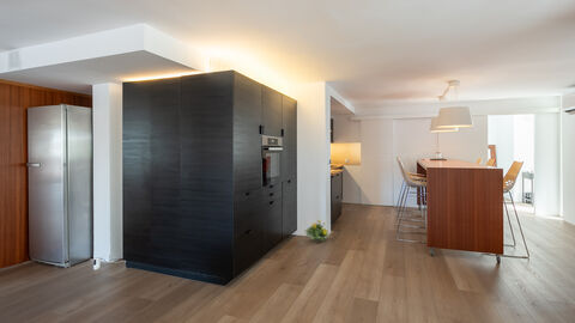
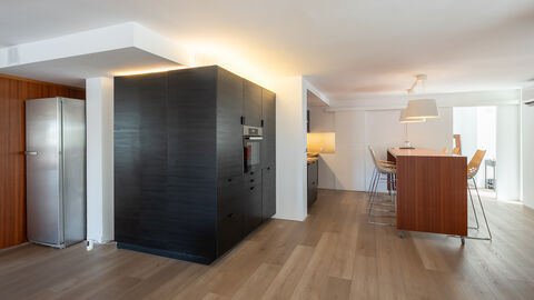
- flowering plant [303,219,329,243]
